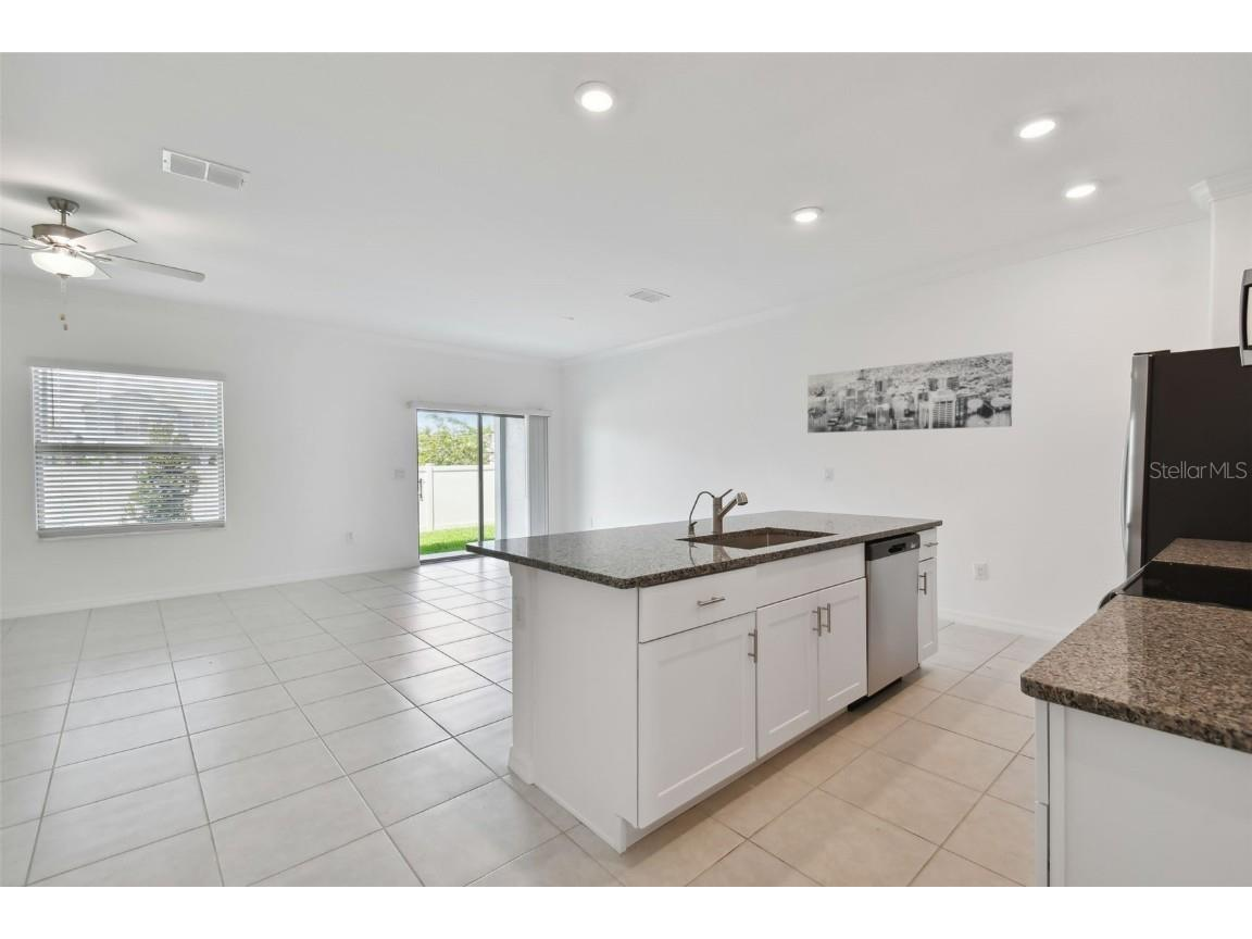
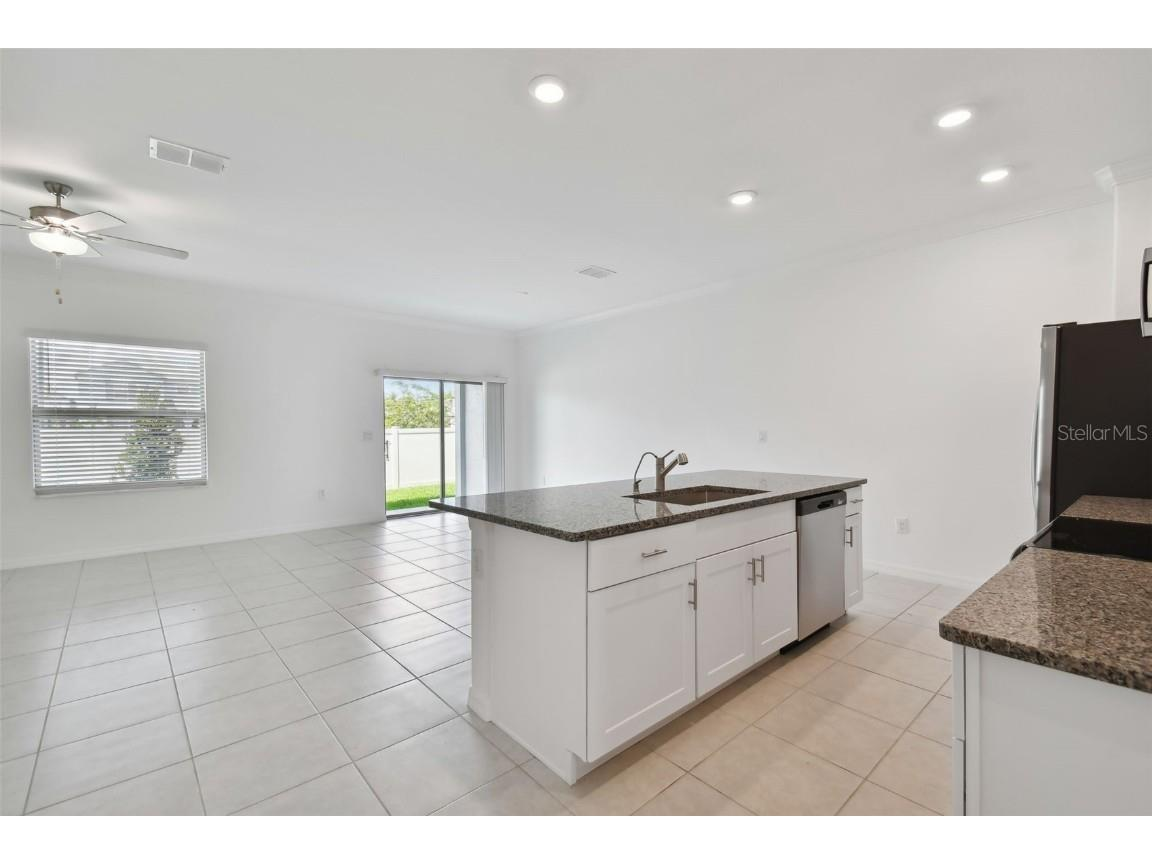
- wall art [806,351,1014,434]
